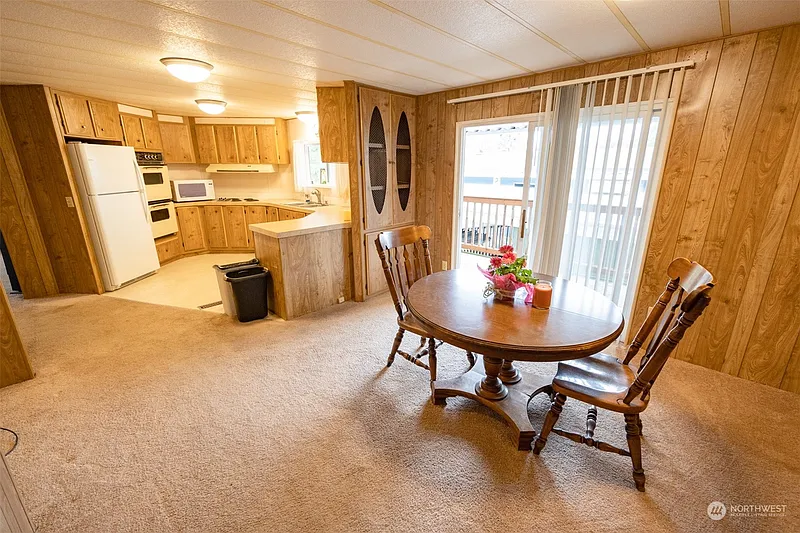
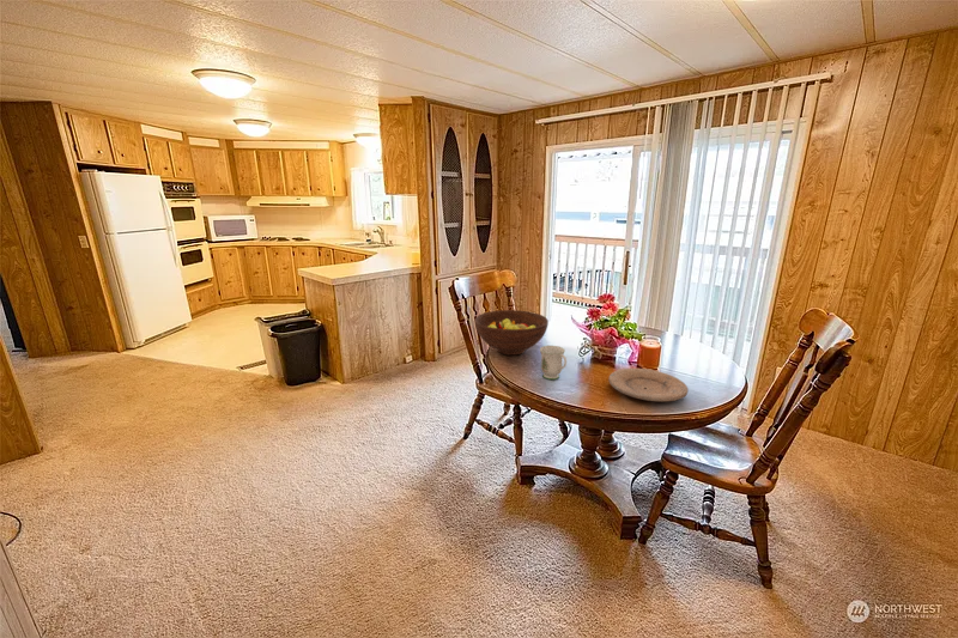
+ plate [607,367,690,402]
+ mug [539,345,568,381]
+ fruit bowl [474,309,550,356]
